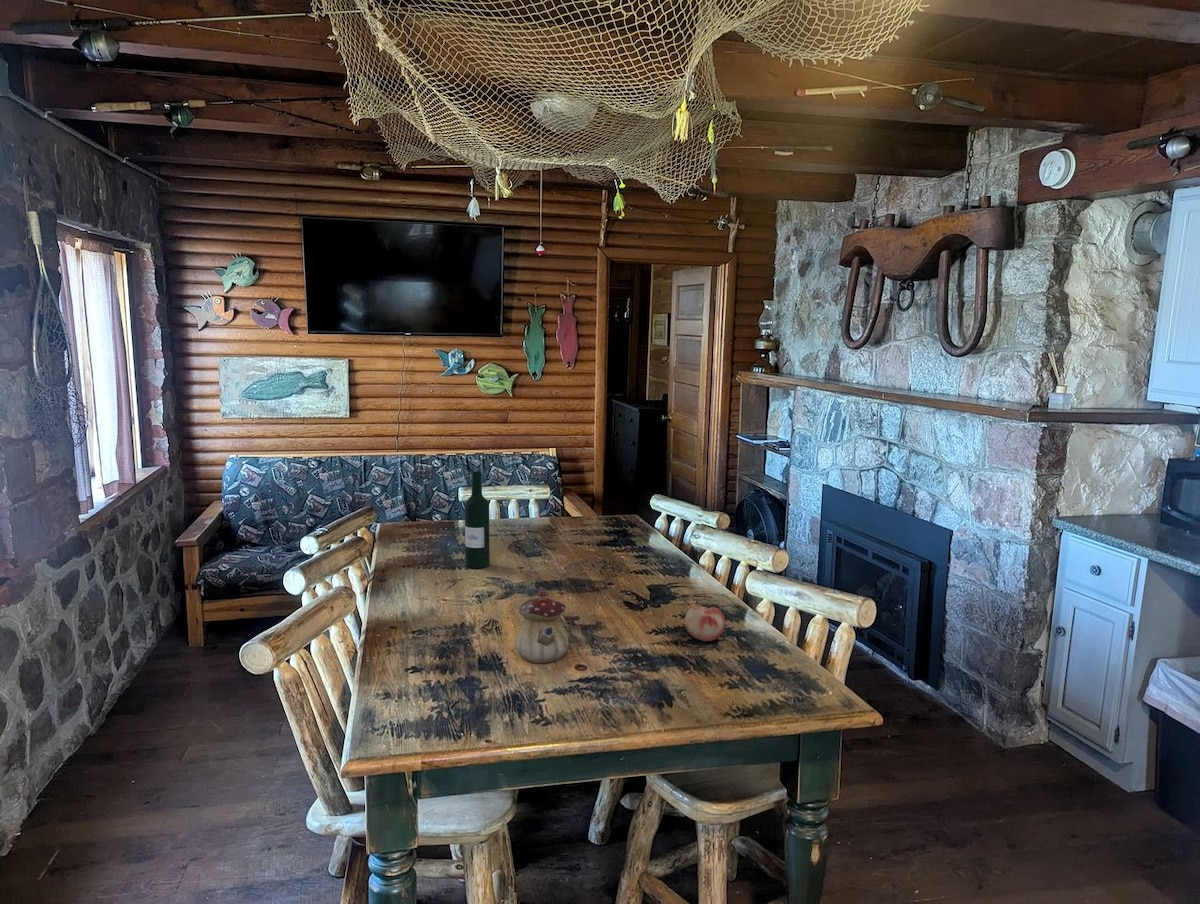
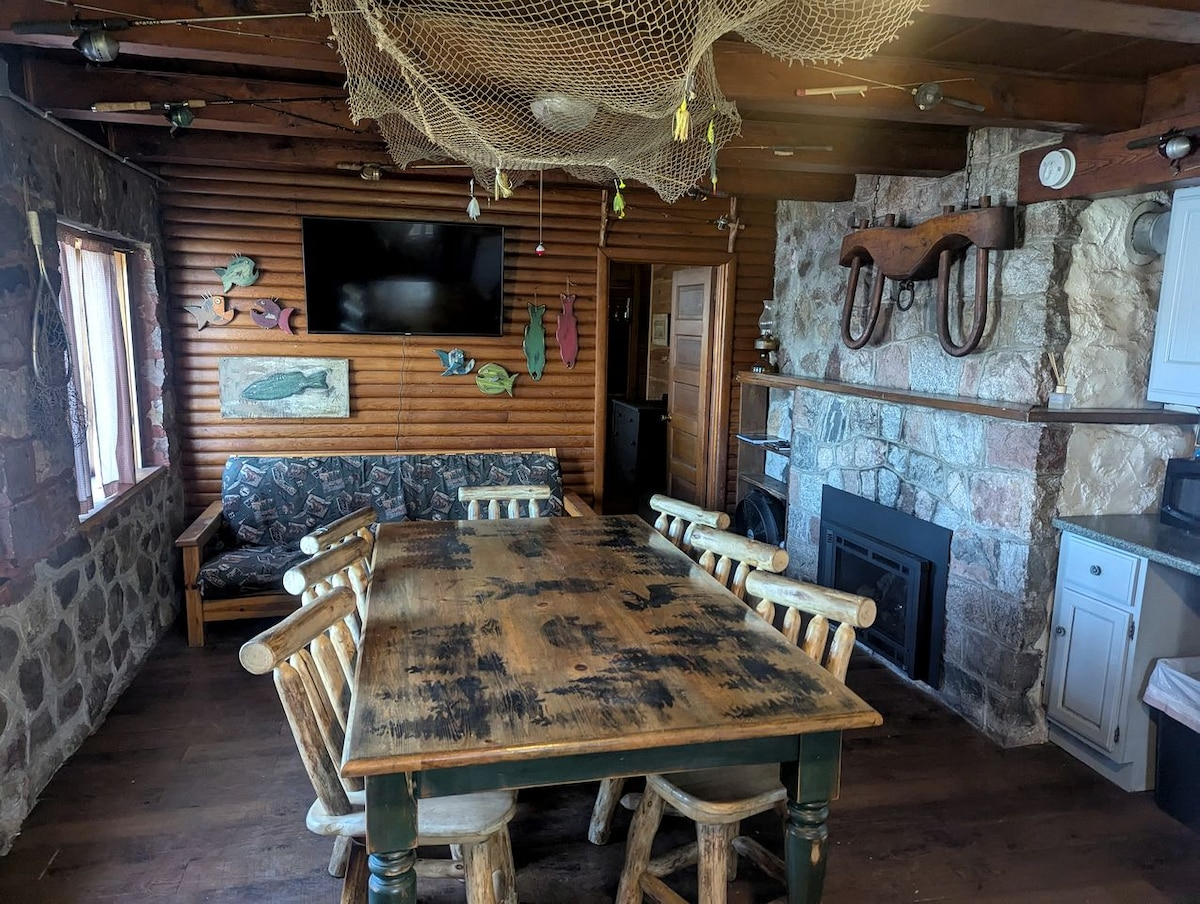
- teapot [514,590,570,664]
- fruit [684,605,726,642]
- wine bottle [464,470,491,569]
